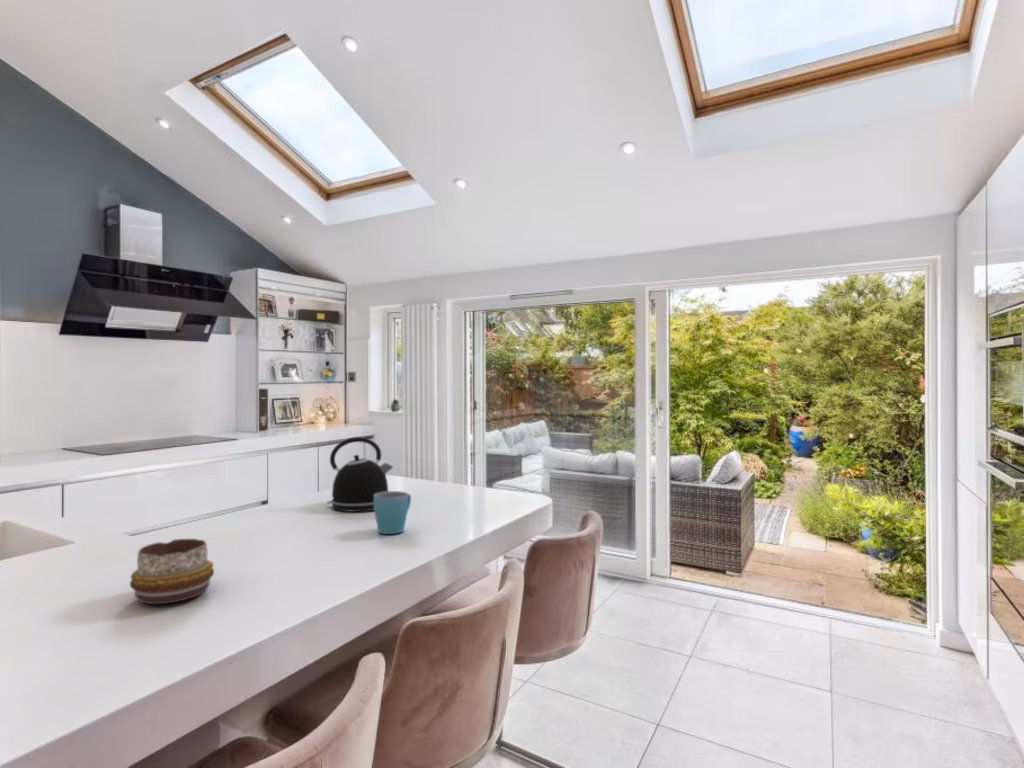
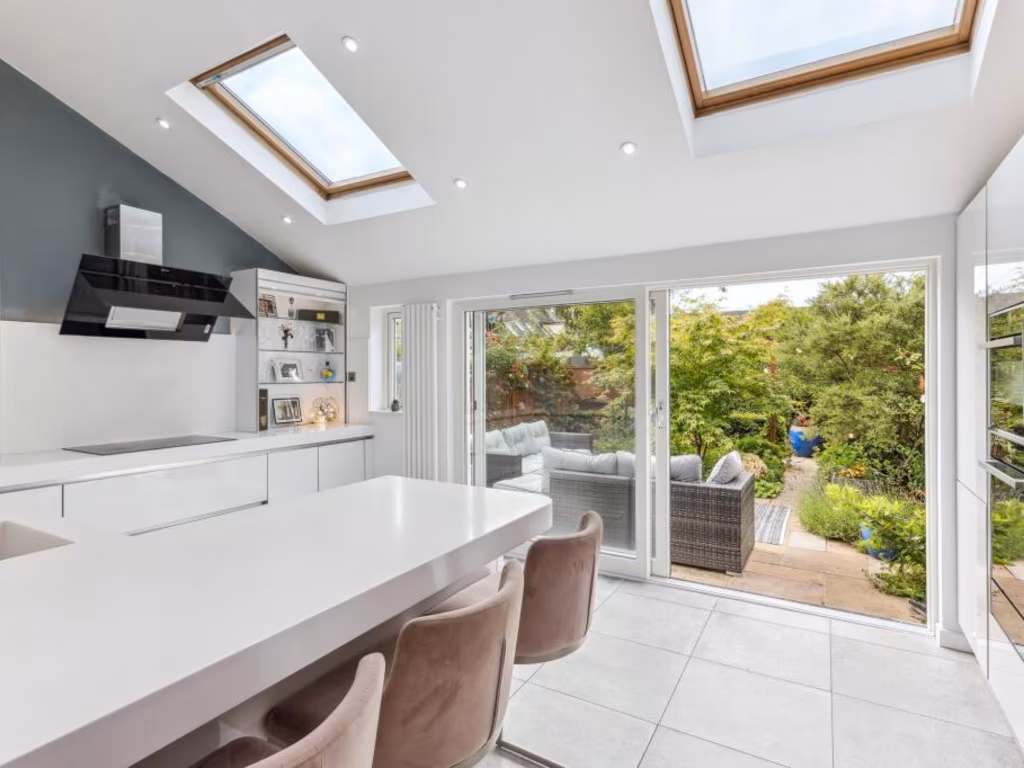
- mug [373,490,412,535]
- decorative bowl [129,538,215,605]
- kettle [326,436,394,513]
